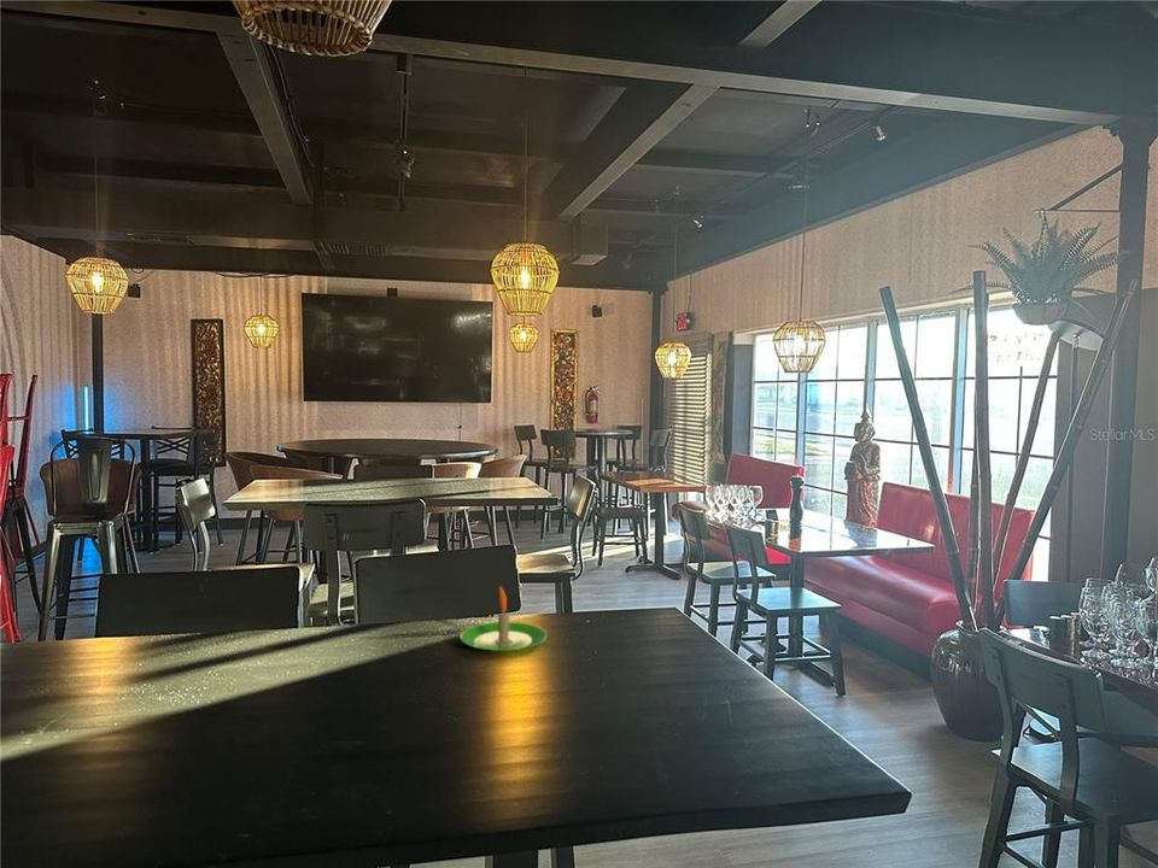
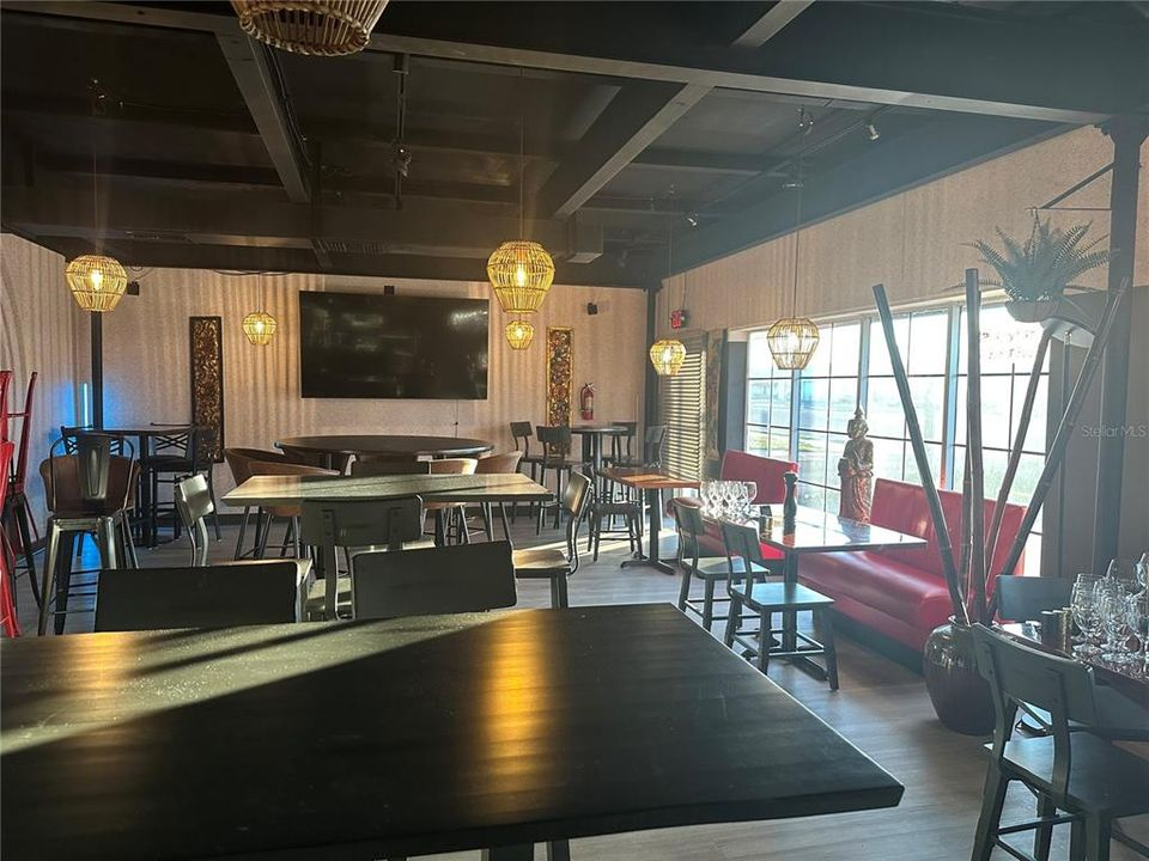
- candle [458,585,548,652]
